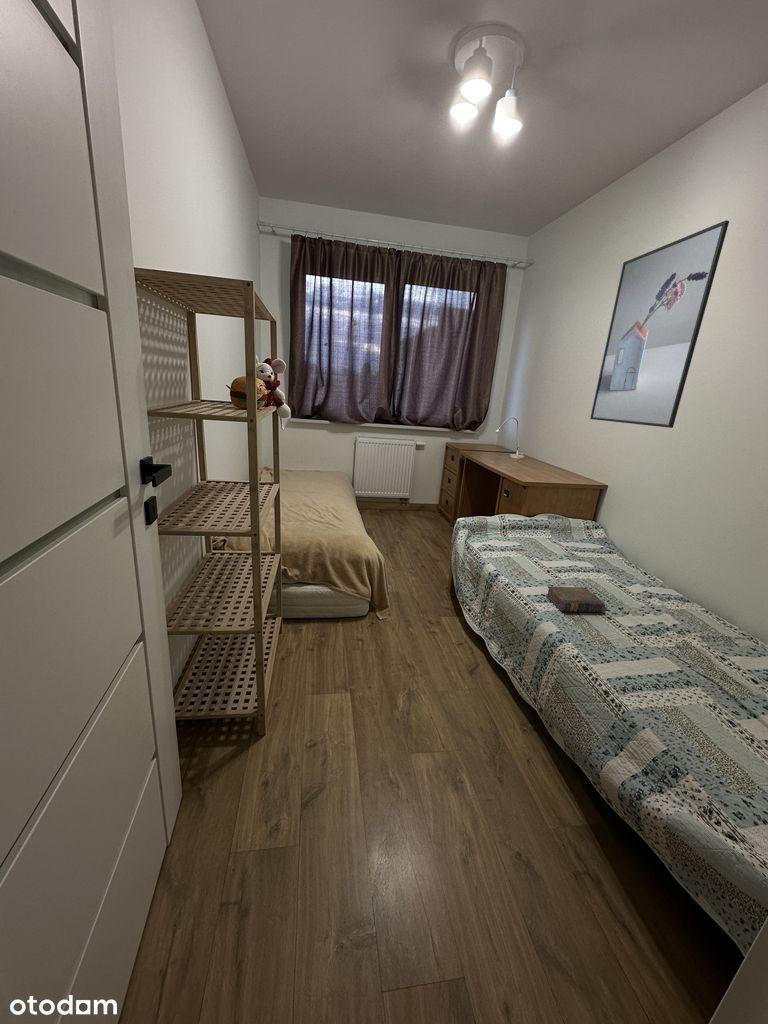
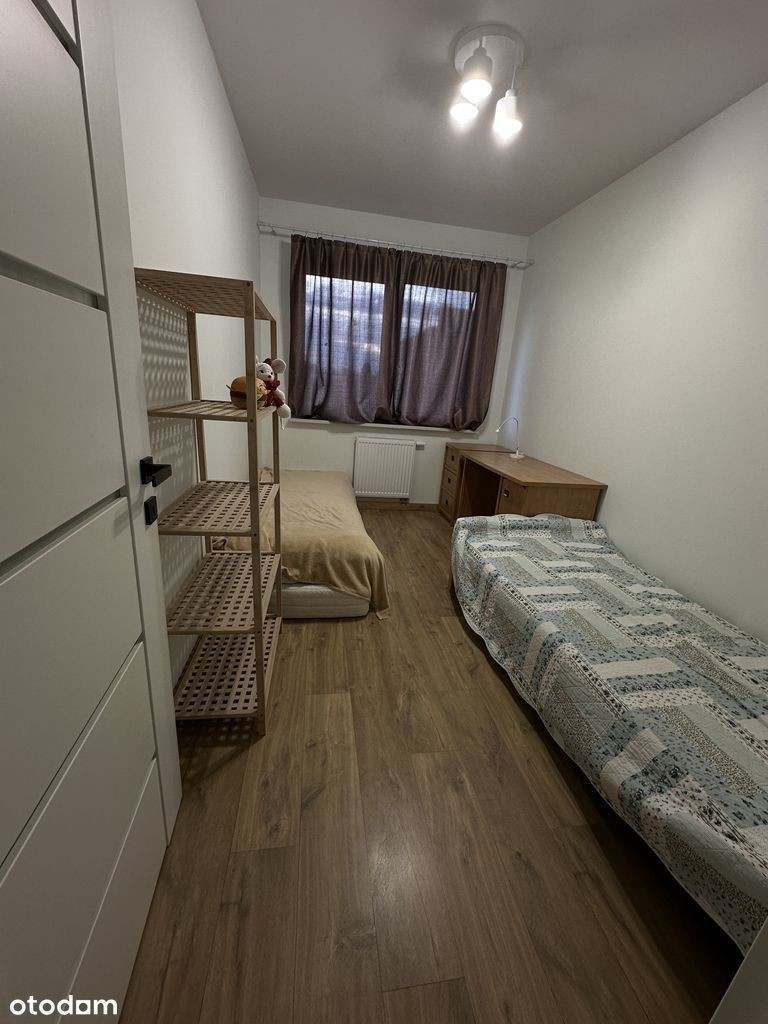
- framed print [589,219,730,429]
- book [545,585,609,613]
